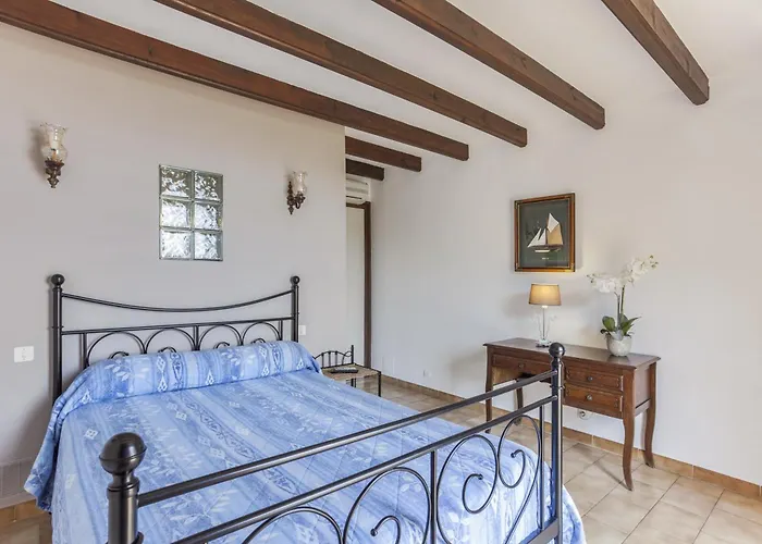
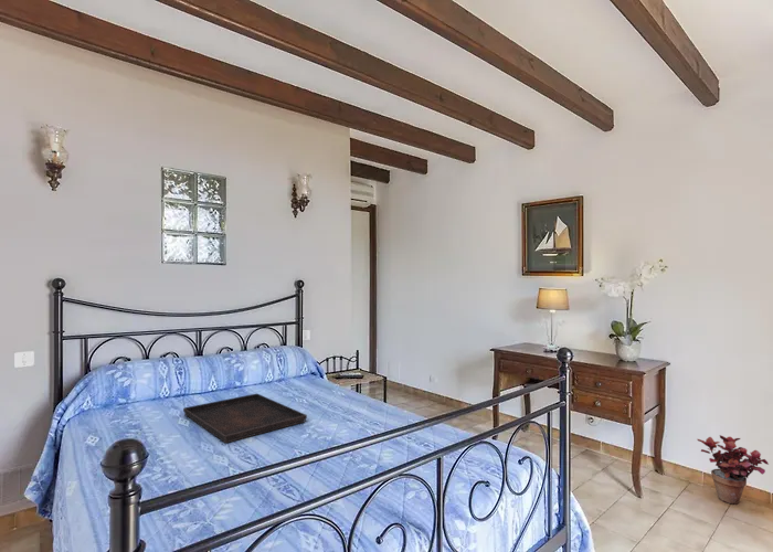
+ serving tray [182,393,308,444]
+ potted plant [697,434,770,506]
